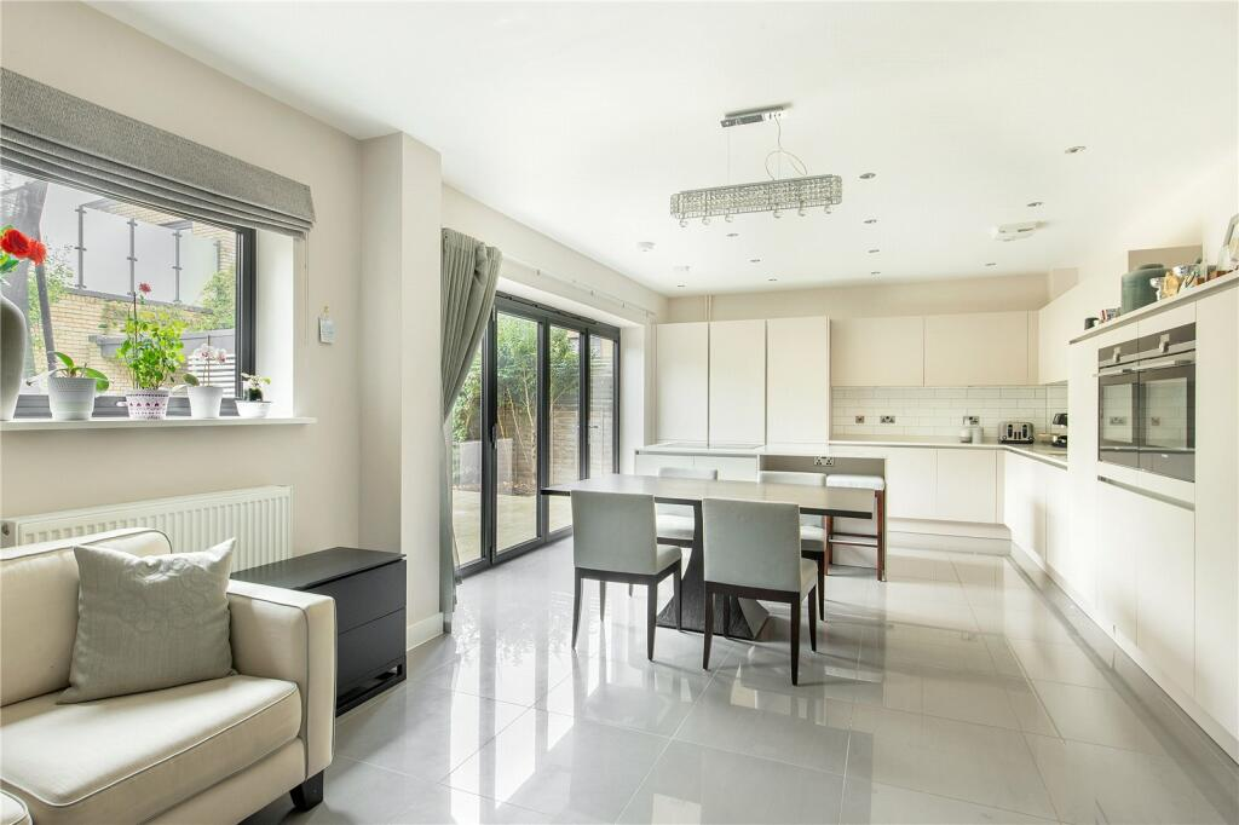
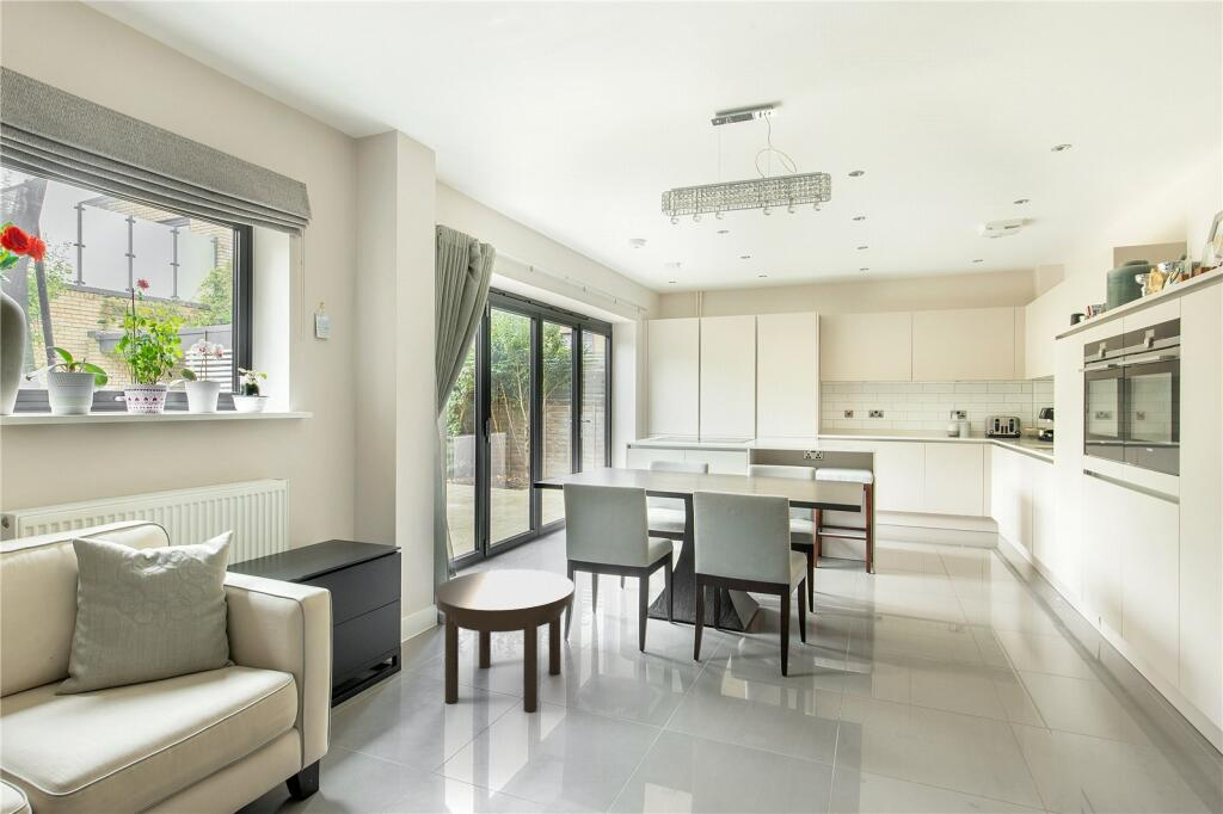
+ side table [434,568,576,713]
